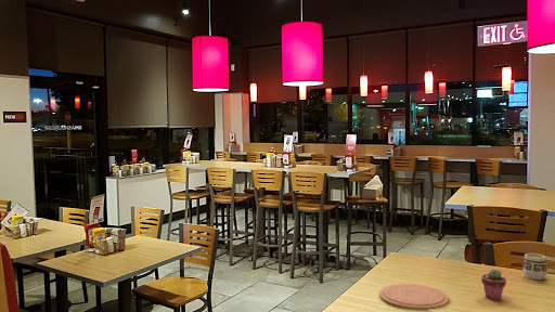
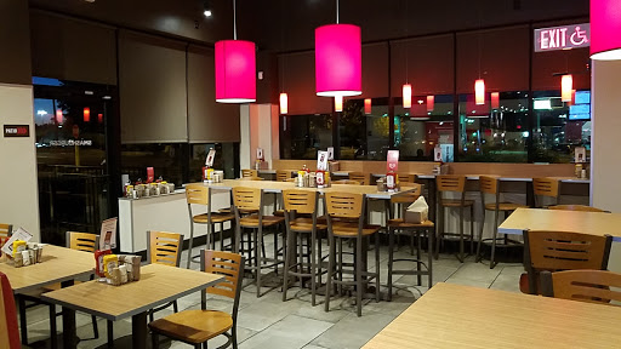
- plate [378,283,450,311]
- cup [521,252,548,281]
- potted succulent [480,268,507,301]
